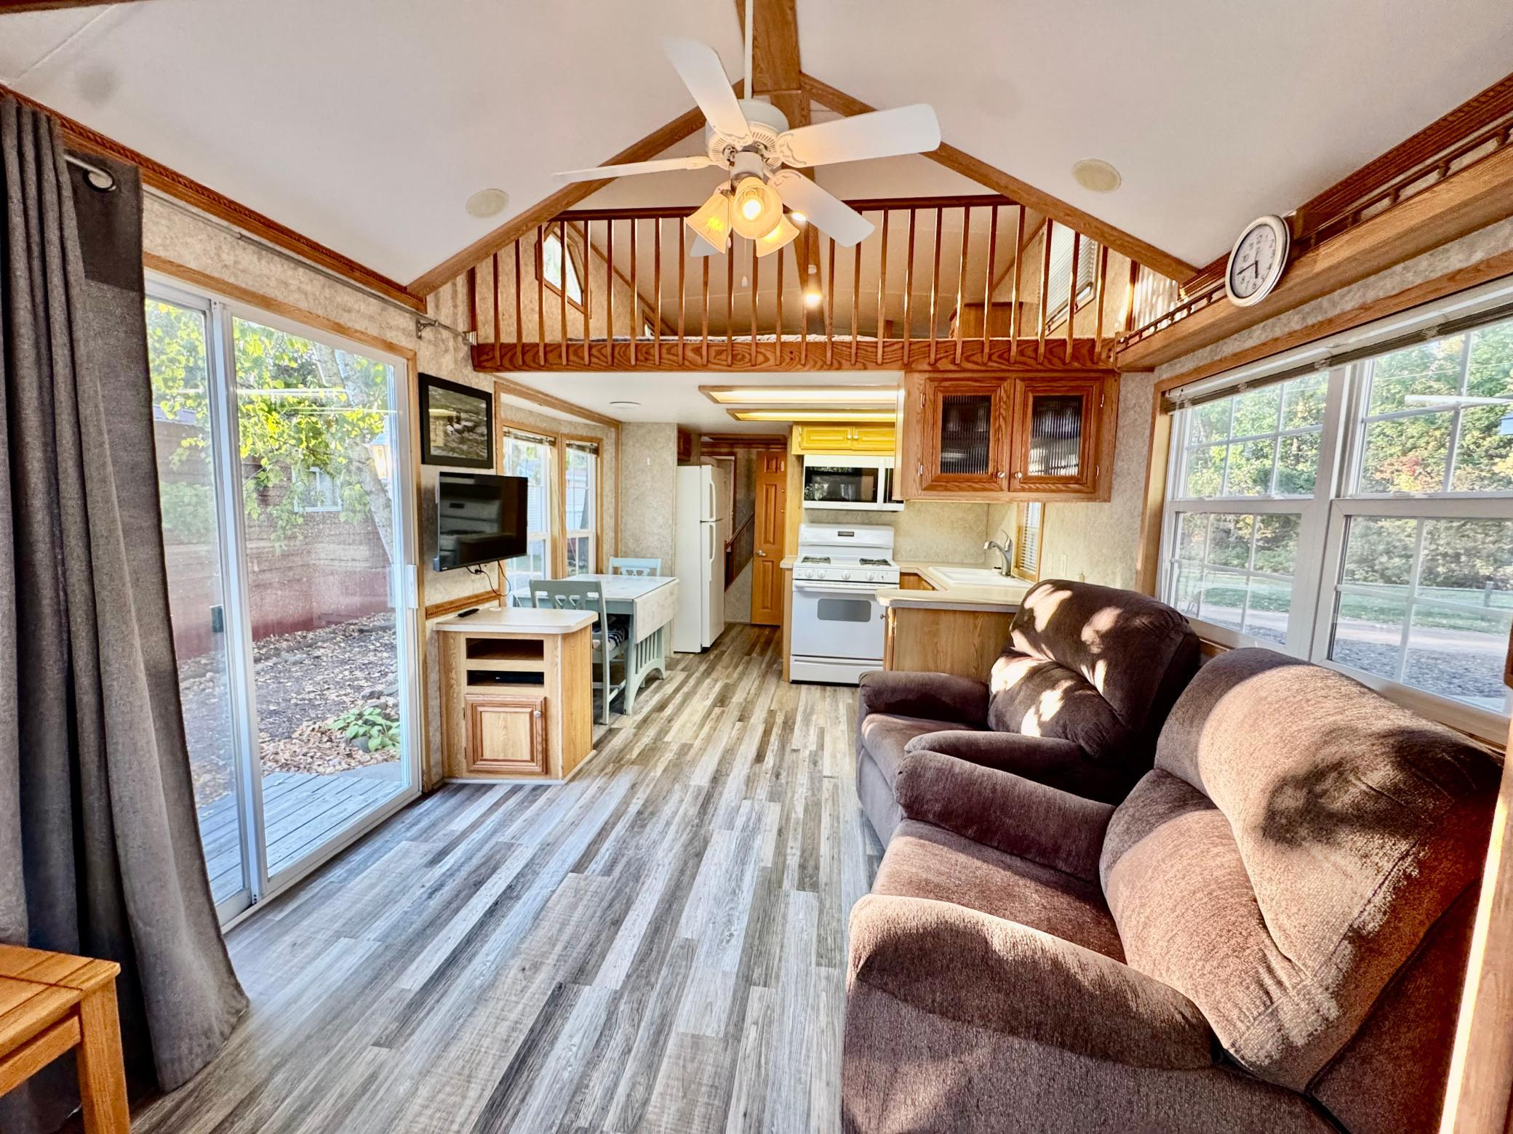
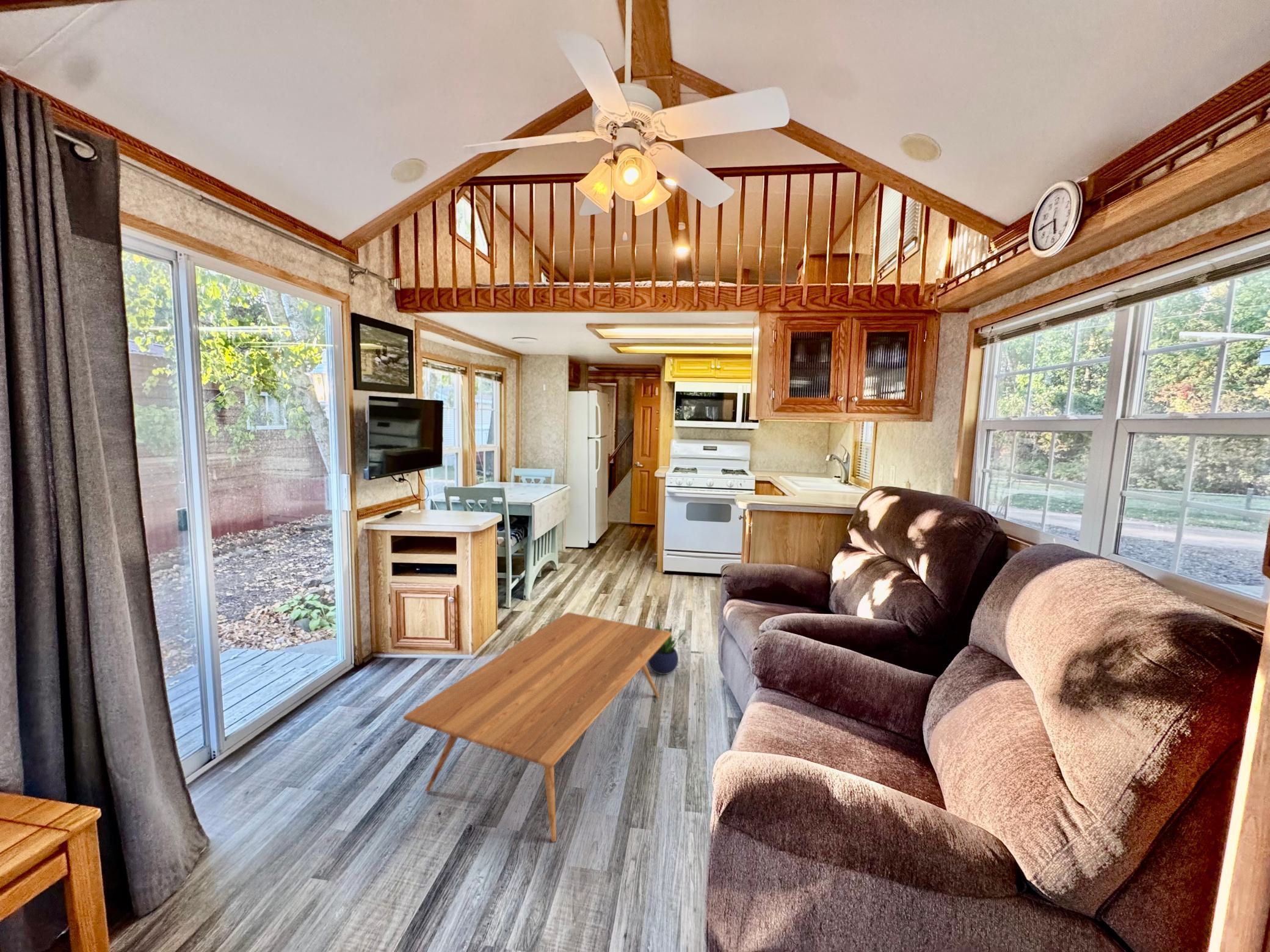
+ potted plant [647,617,686,675]
+ coffee table [402,611,672,843]
